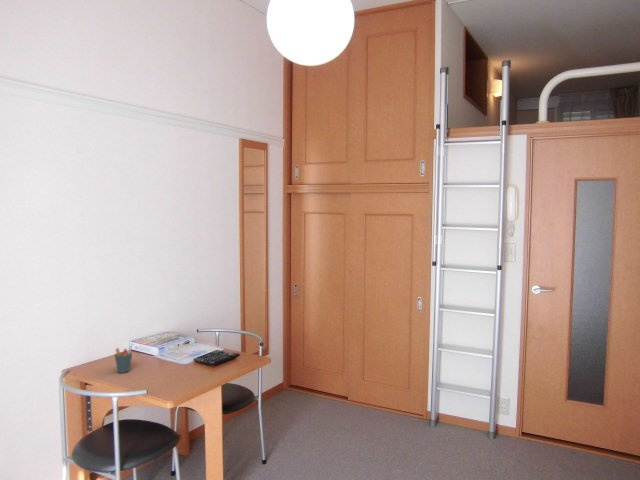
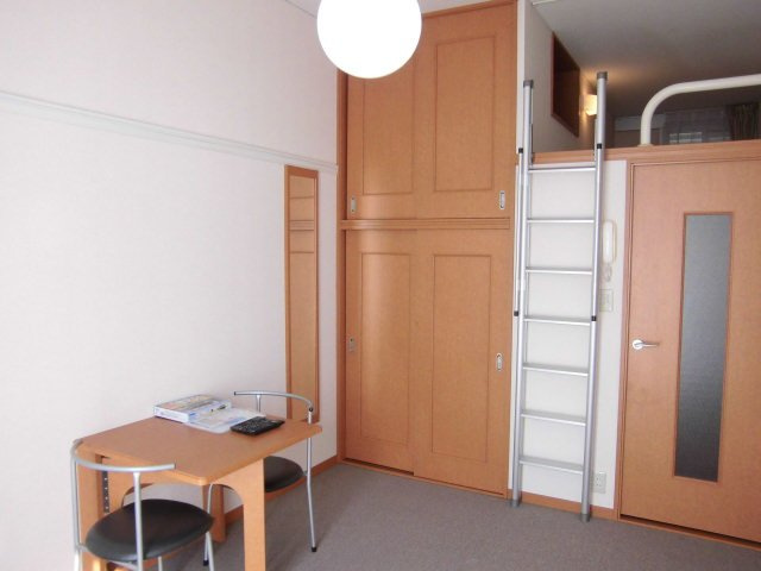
- pen holder [114,344,133,374]
